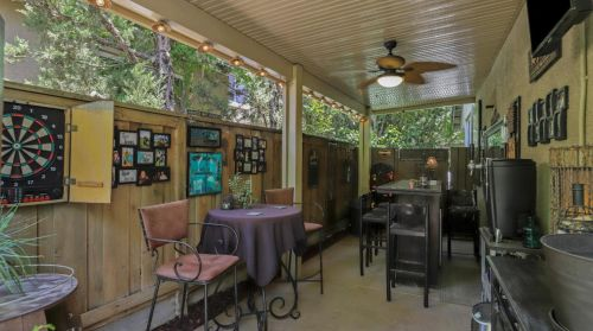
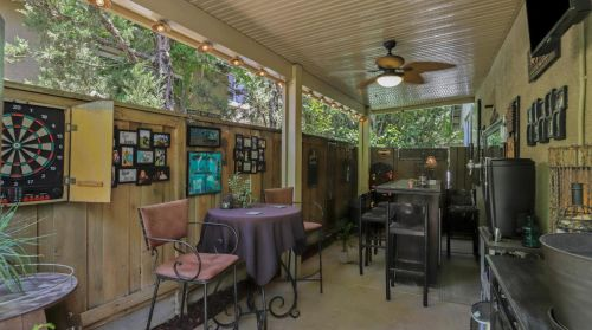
+ indoor plant [329,220,360,264]
